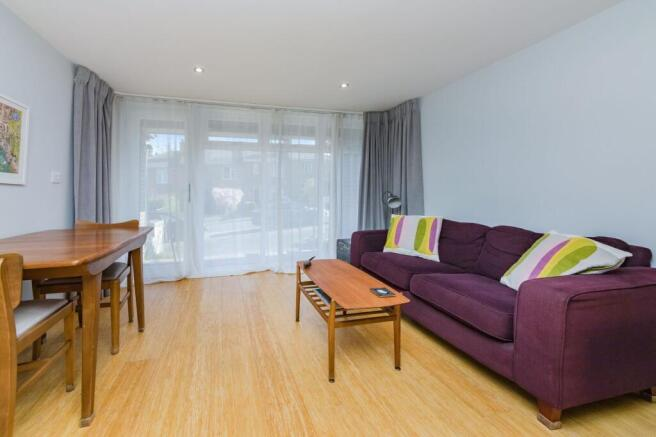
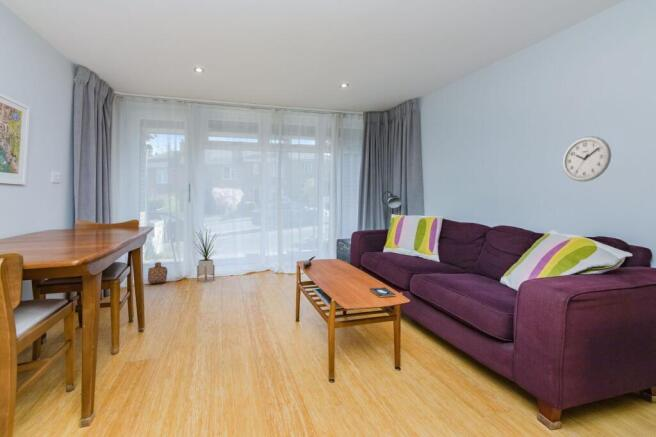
+ house plant [191,226,220,283]
+ wall clock [561,135,612,183]
+ basket [147,261,169,285]
